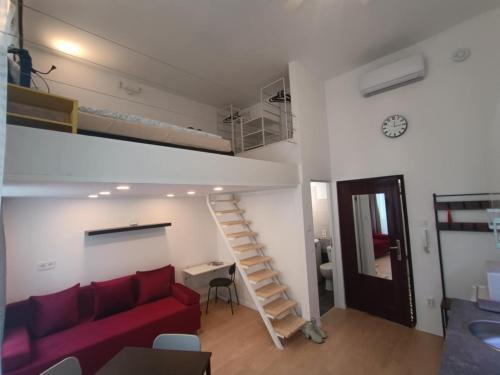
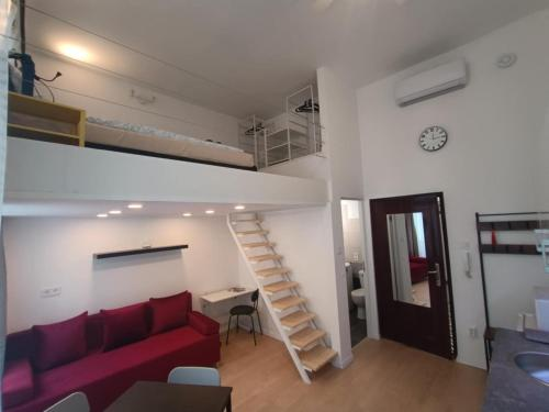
- boots [305,317,327,344]
